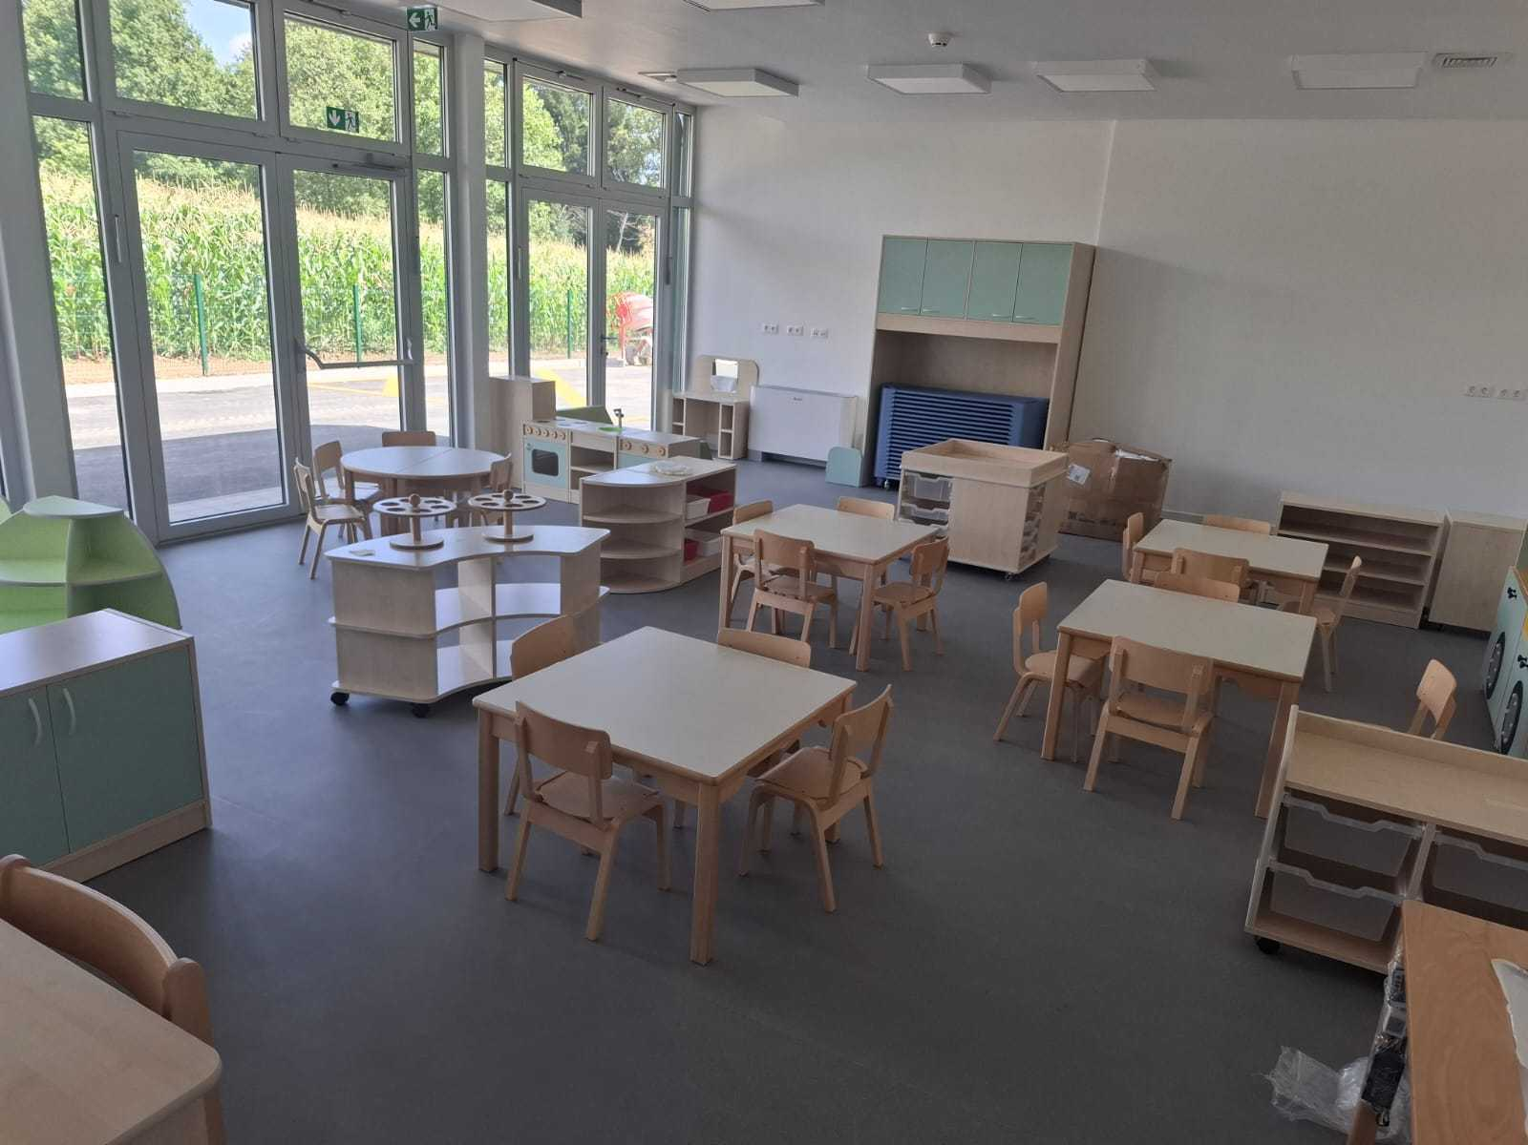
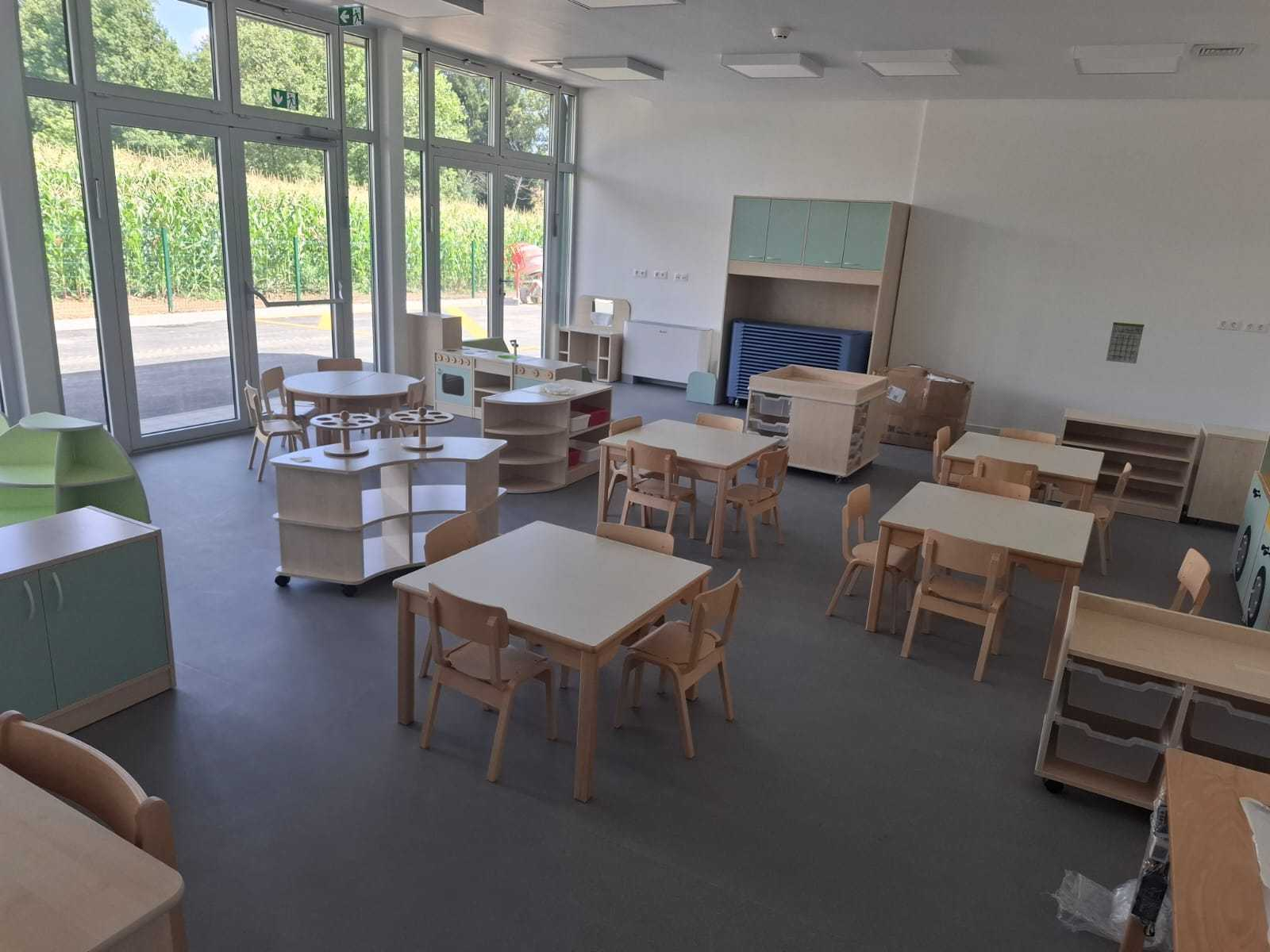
+ calendar [1106,315,1145,364]
